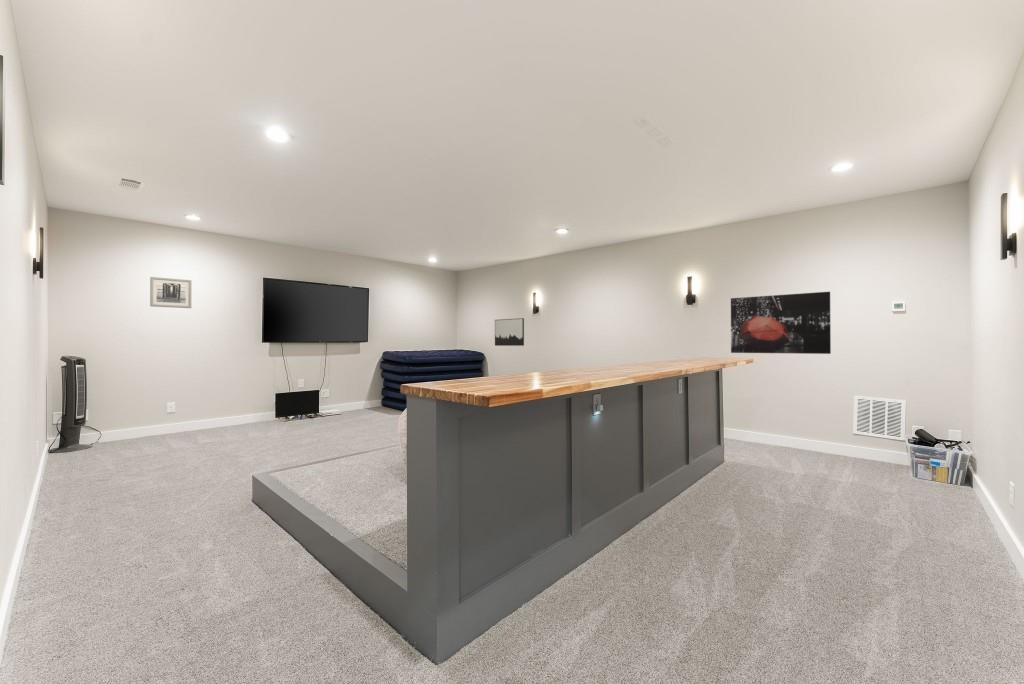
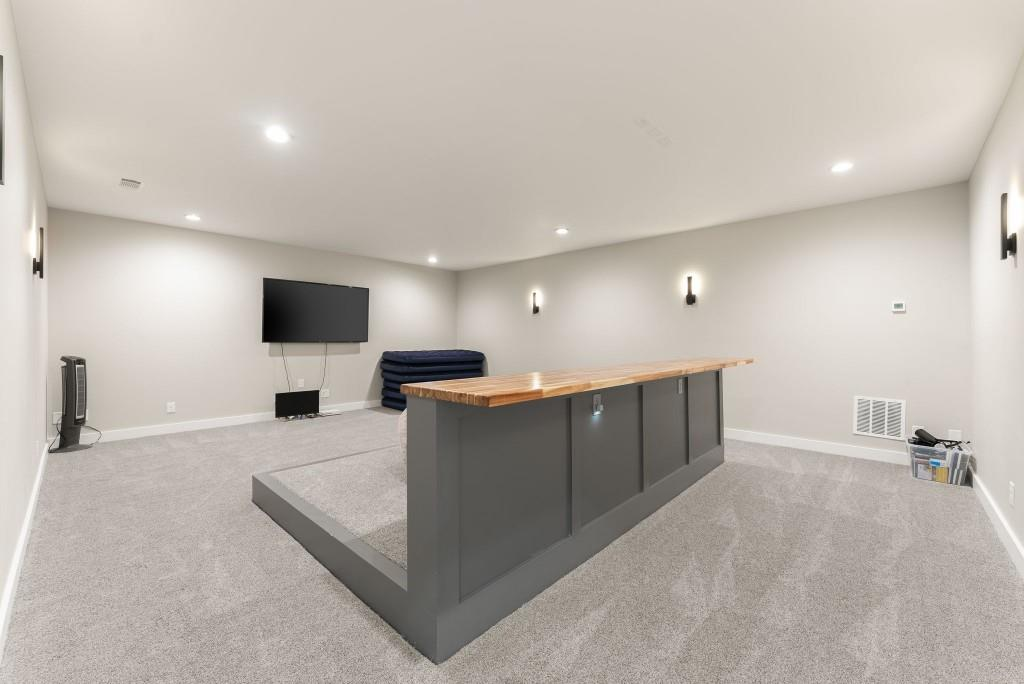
- wall art [494,317,525,347]
- wall art [149,276,192,309]
- wall art [730,291,832,355]
